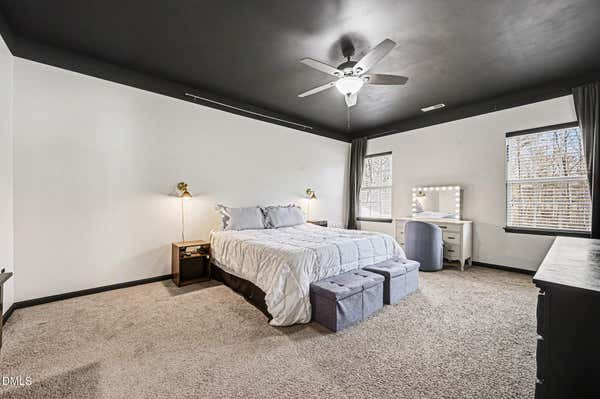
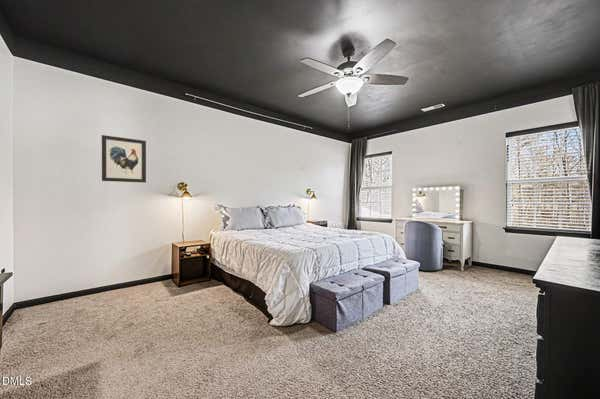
+ wall art [101,134,147,184]
